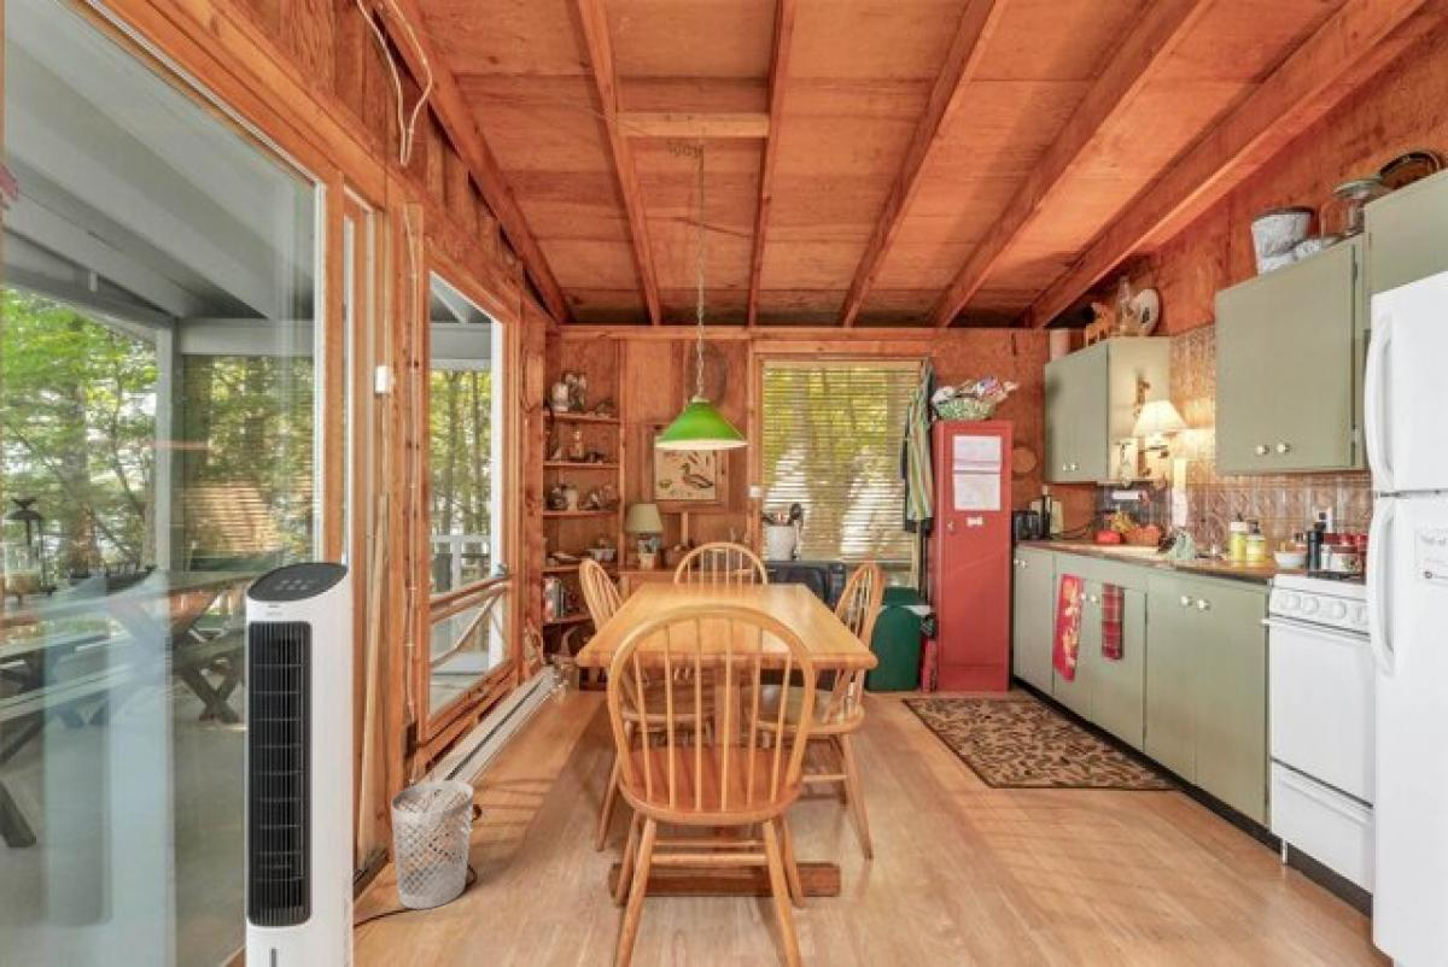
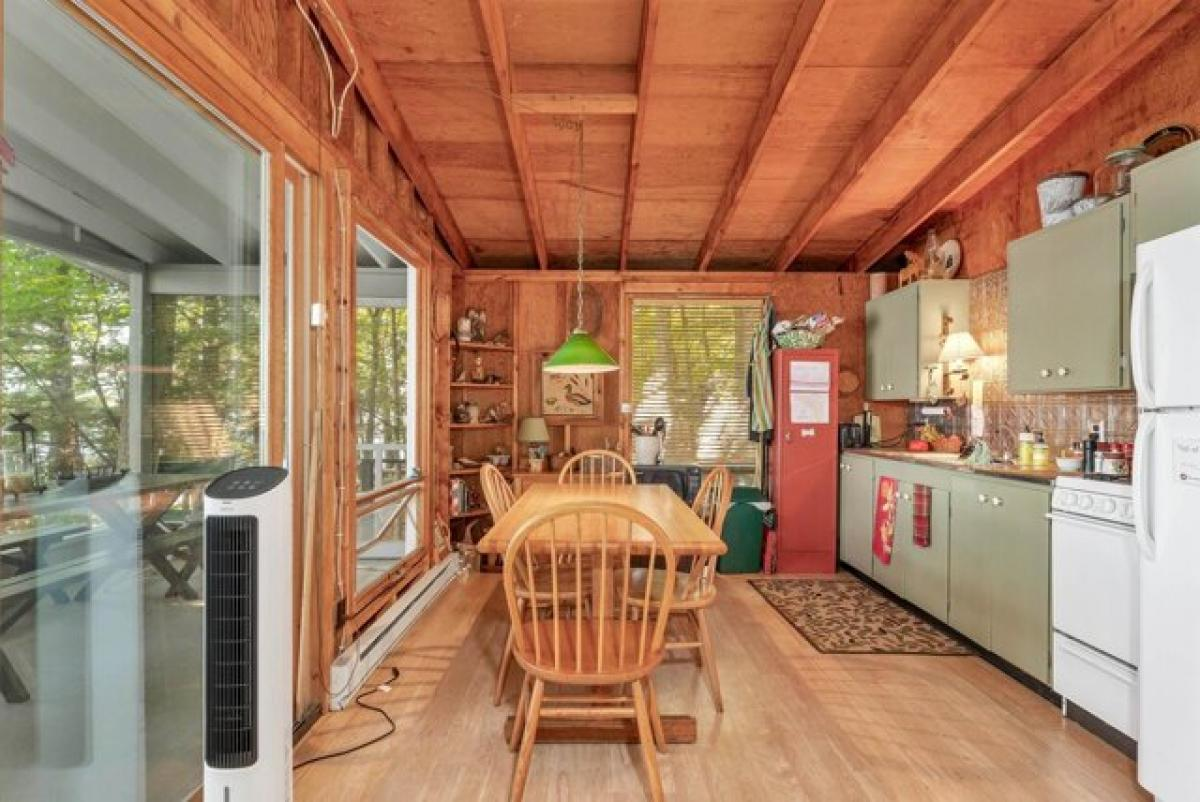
- wastebasket [390,779,475,910]
